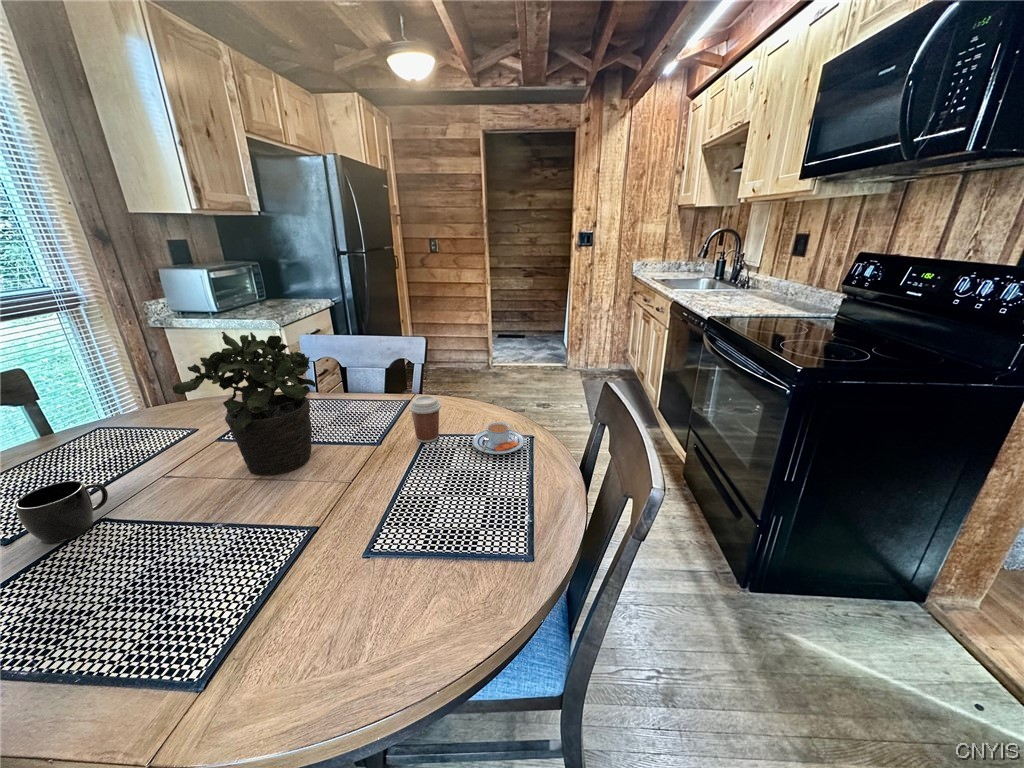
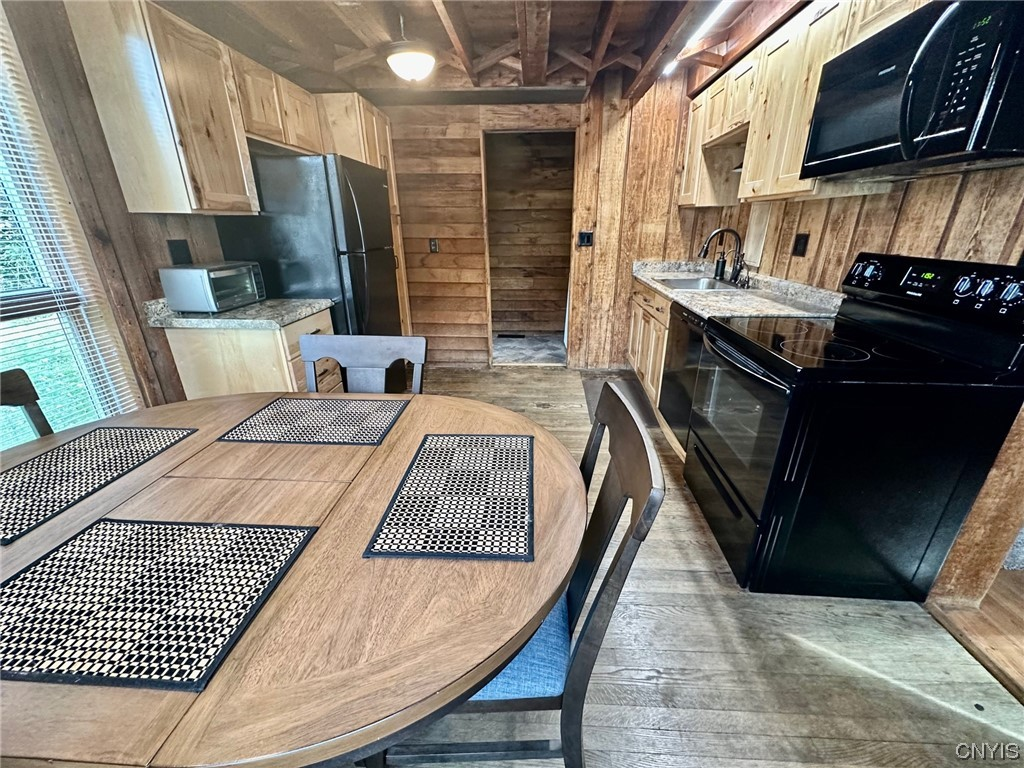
- mug [14,480,109,545]
- teacup [471,421,526,455]
- coffee cup [408,394,442,444]
- potted plant [172,331,317,477]
